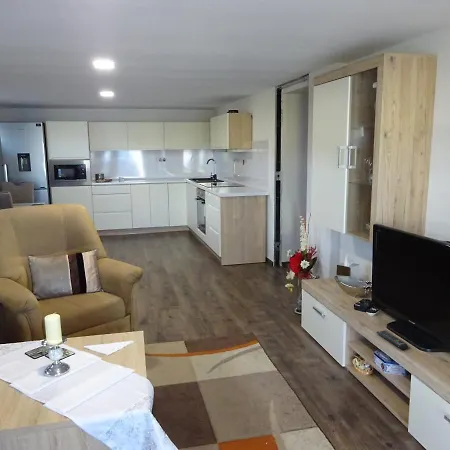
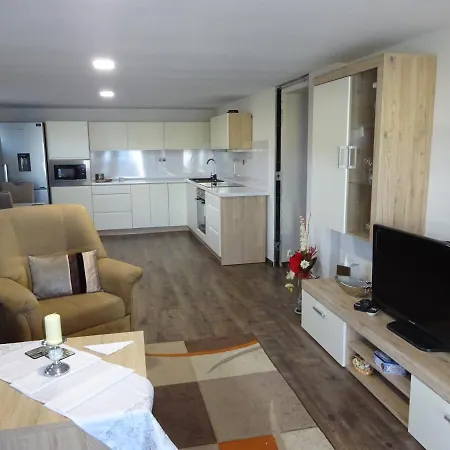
- remote control [376,330,409,351]
